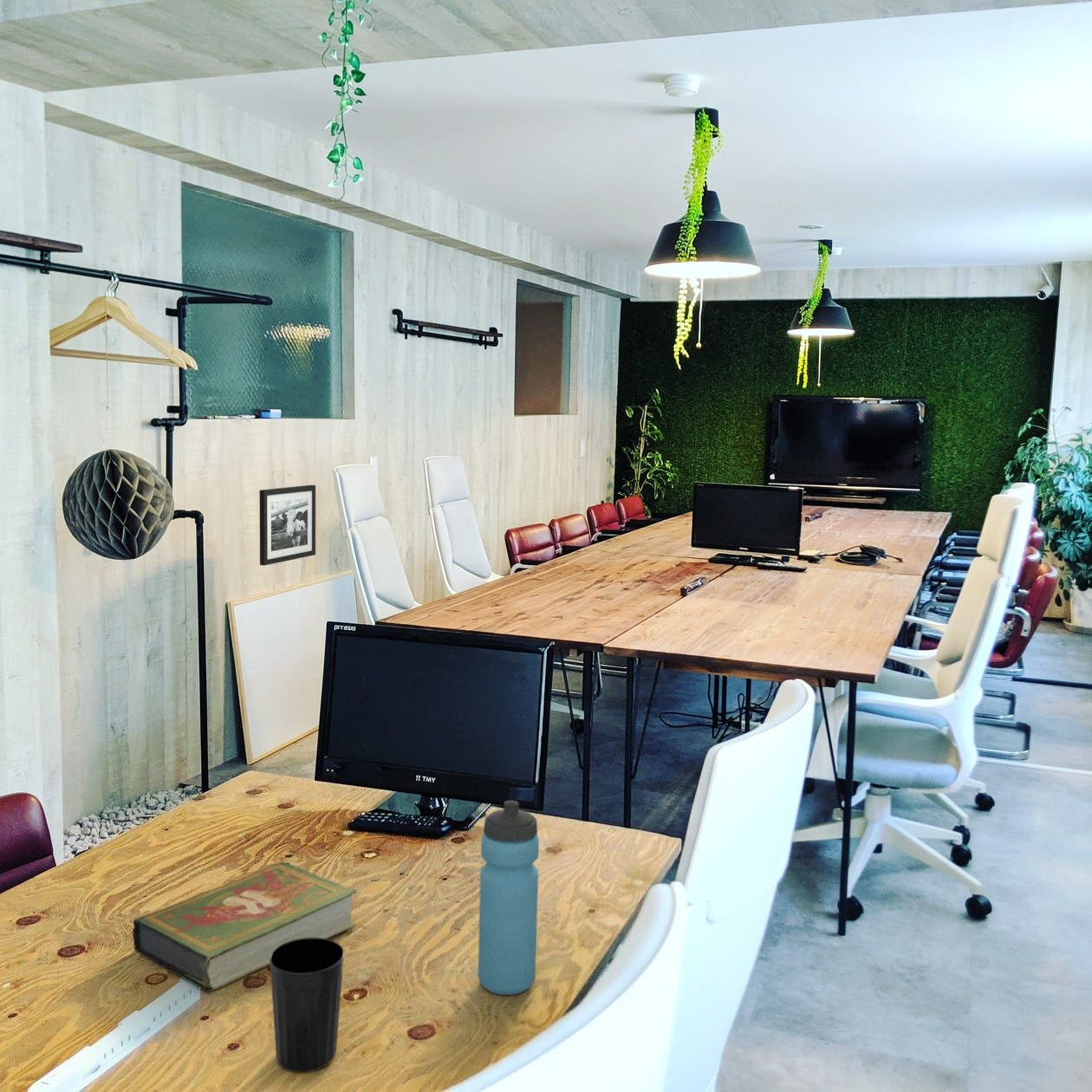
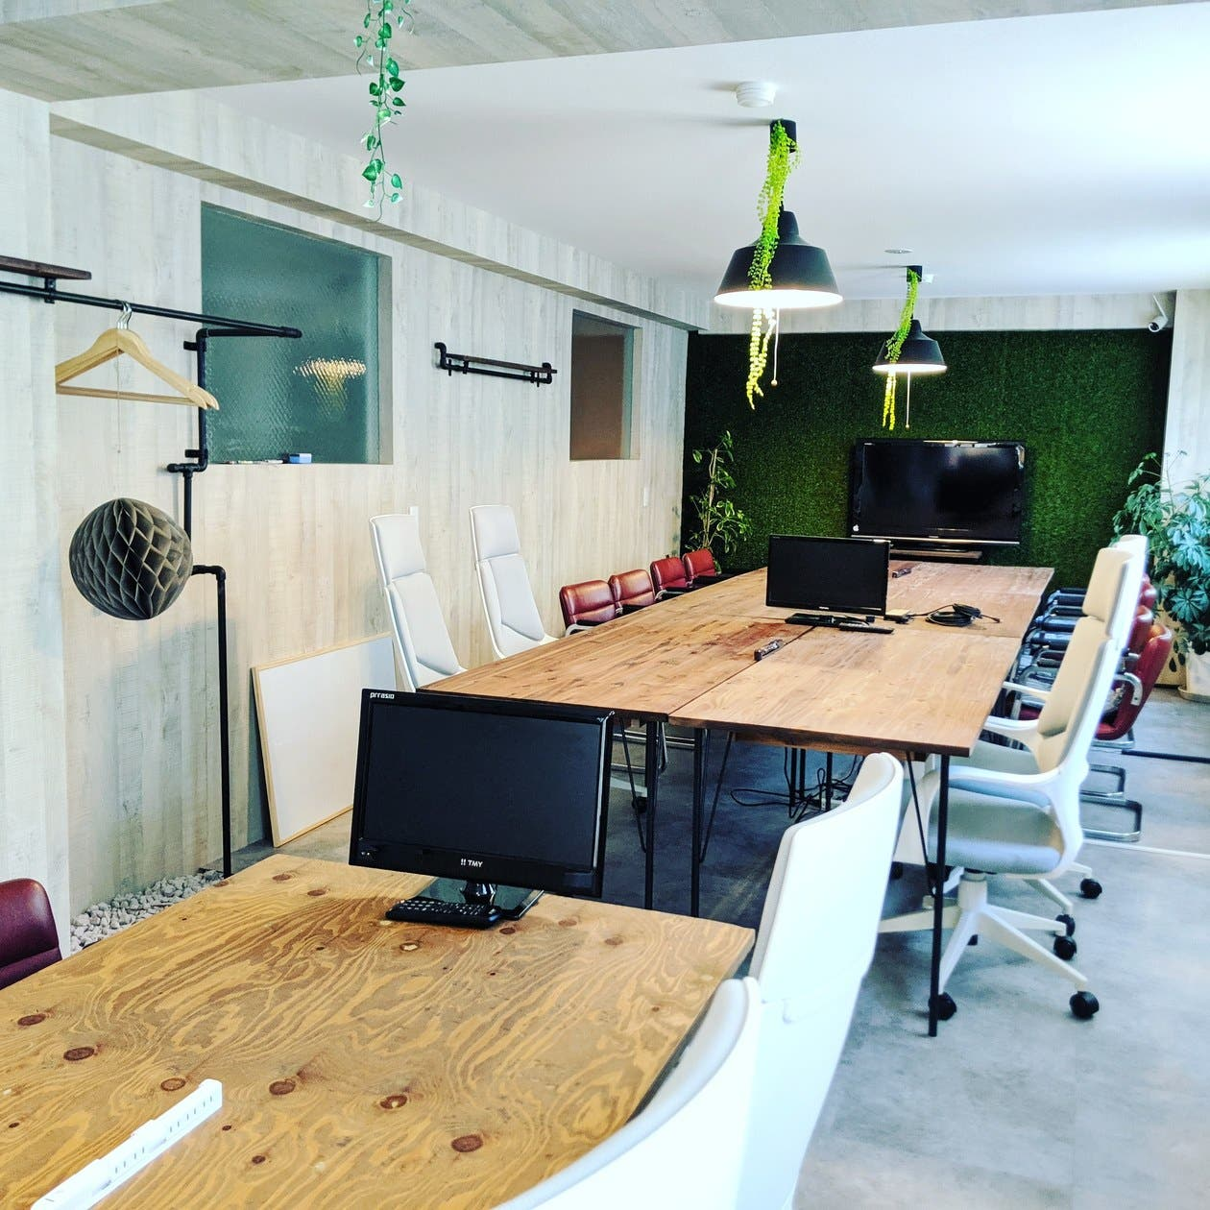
- picture frame [258,484,316,567]
- cup [270,938,345,1073]
- book [132,861,357,993]
- water bottle [478,799,540,996]
